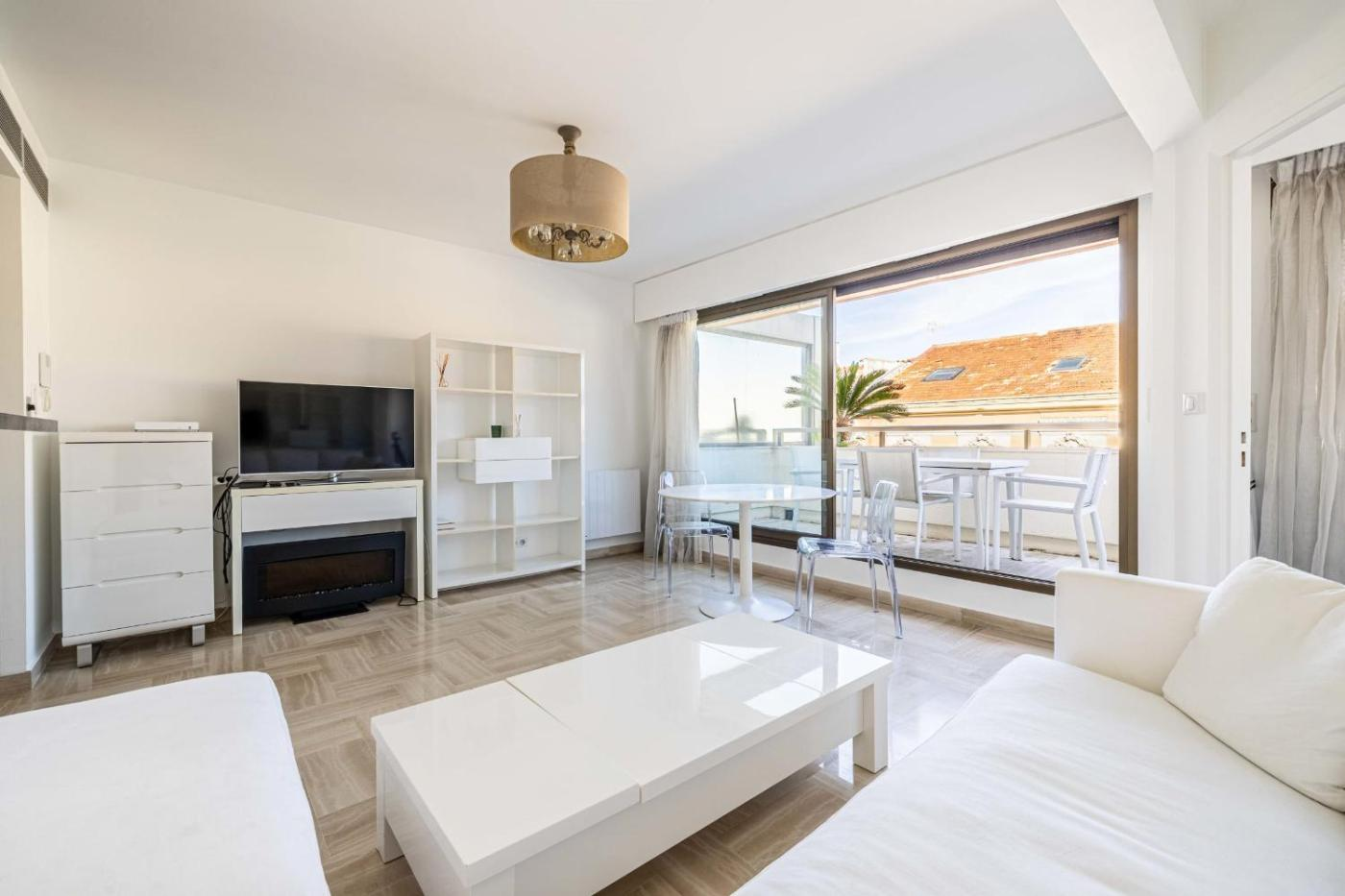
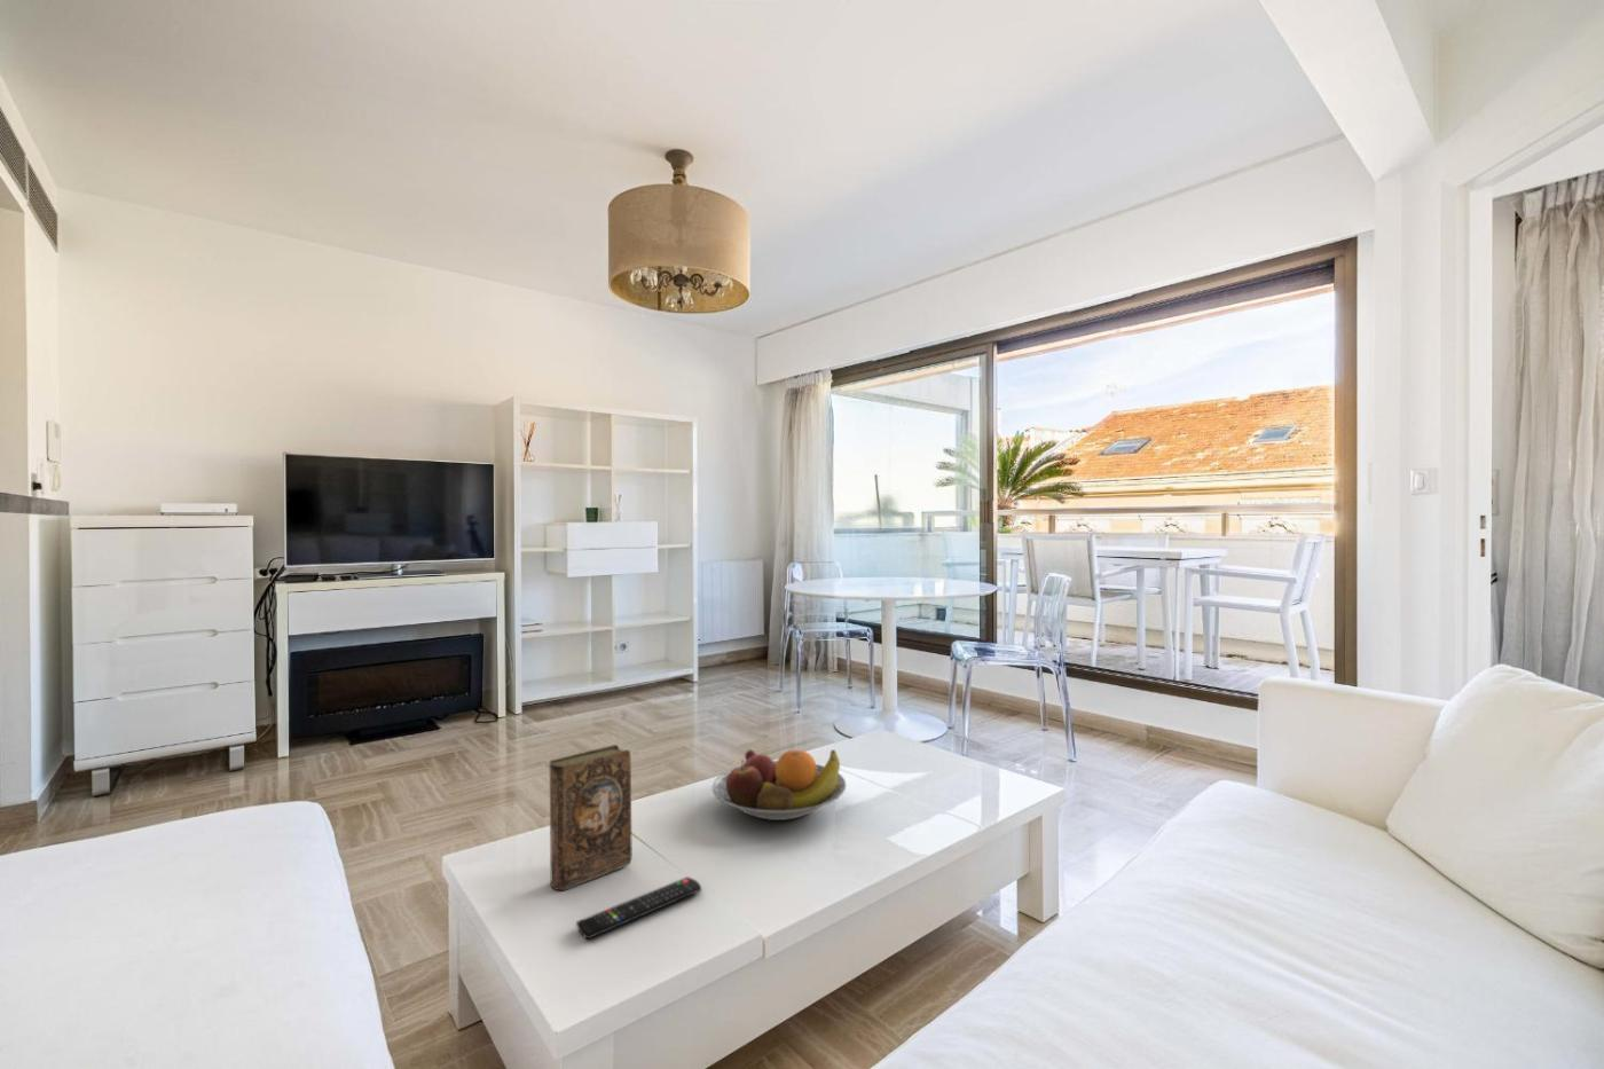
+ book [549,743,633,891]
+ remote control [575,876,702,939]
+ fruit bowl [712,748,848,822]
